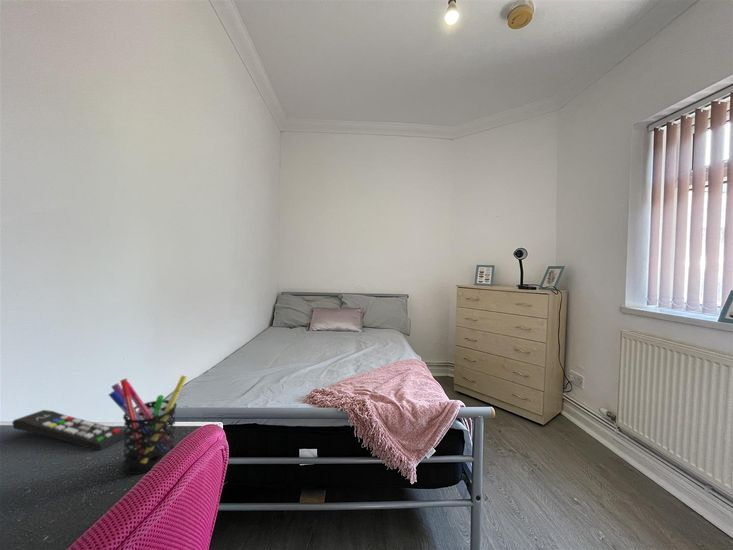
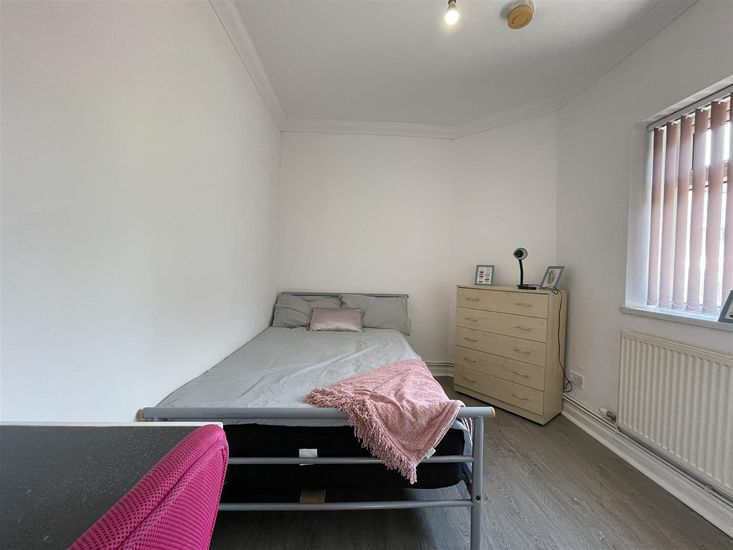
- remote control [11,409,128,451]
- pen holder [108,375,188,475]
